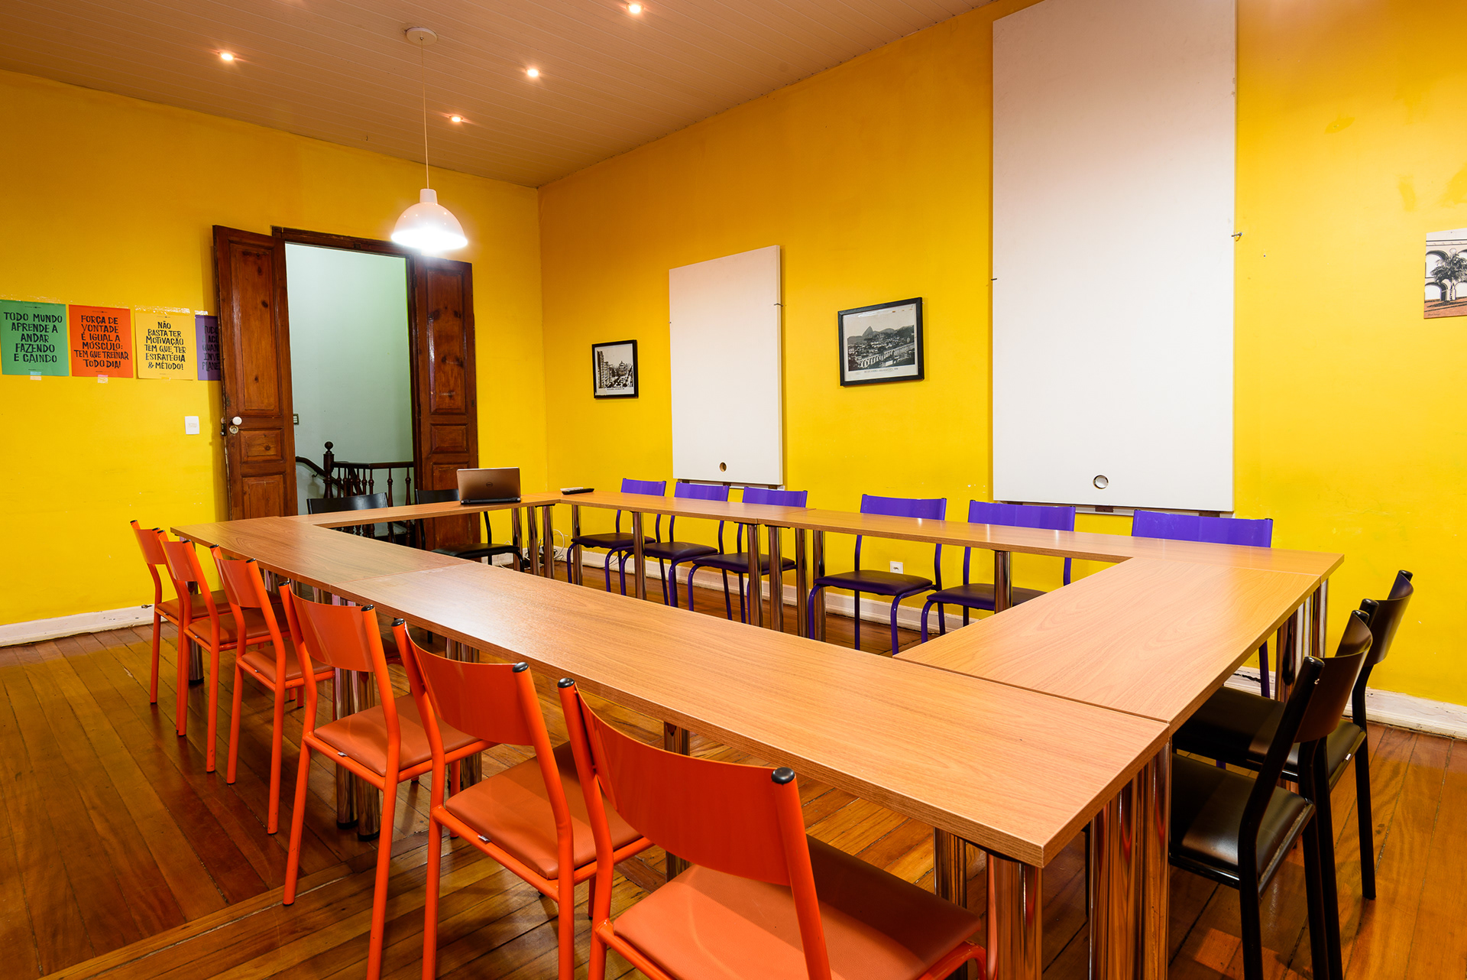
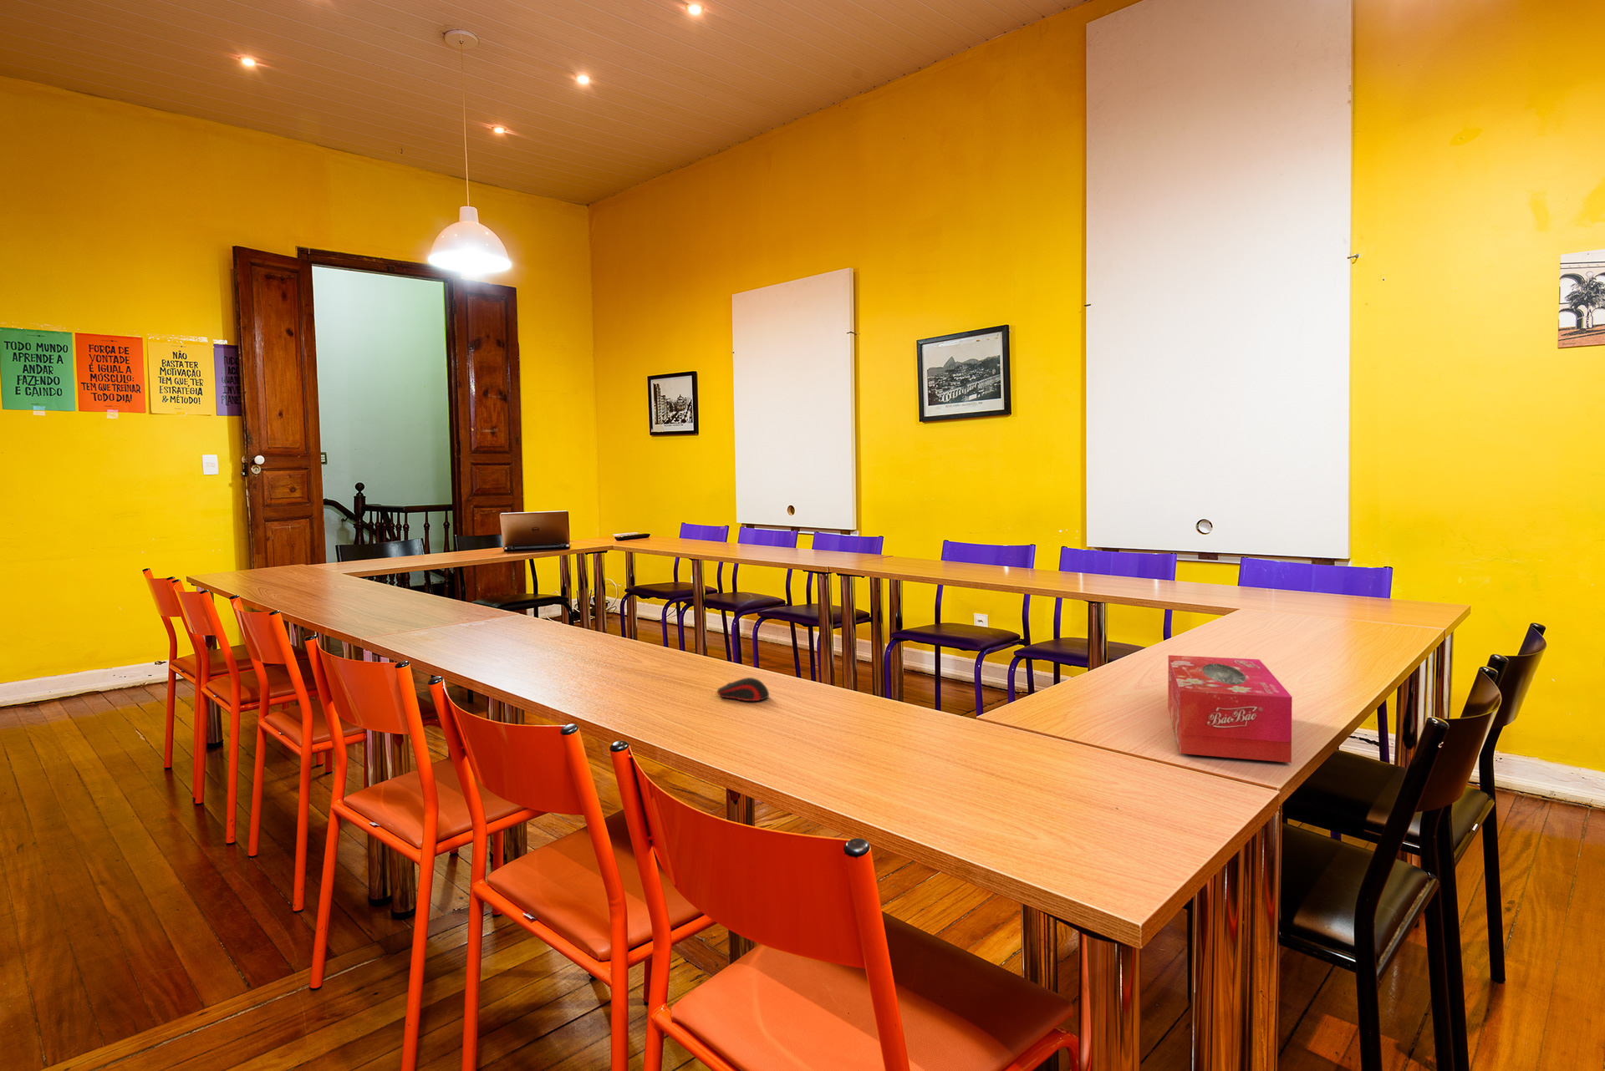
+ computer mouse [715,677,770,702]
+ tissue box [1167,654,1293,764]
